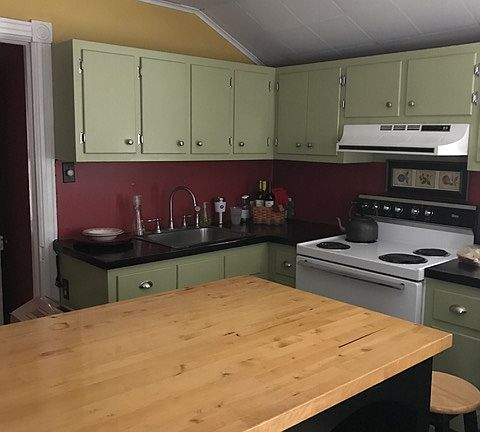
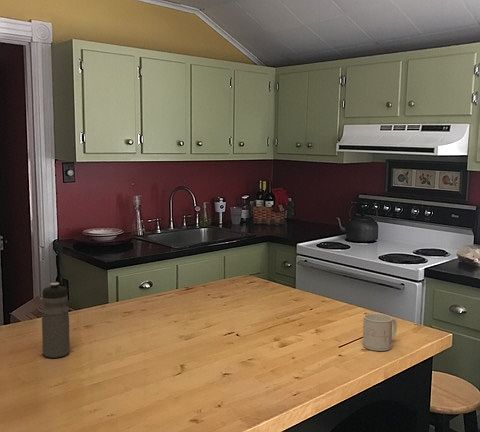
+ mug [362,312,398,352]
+ water bottle [41,282,71,359]
